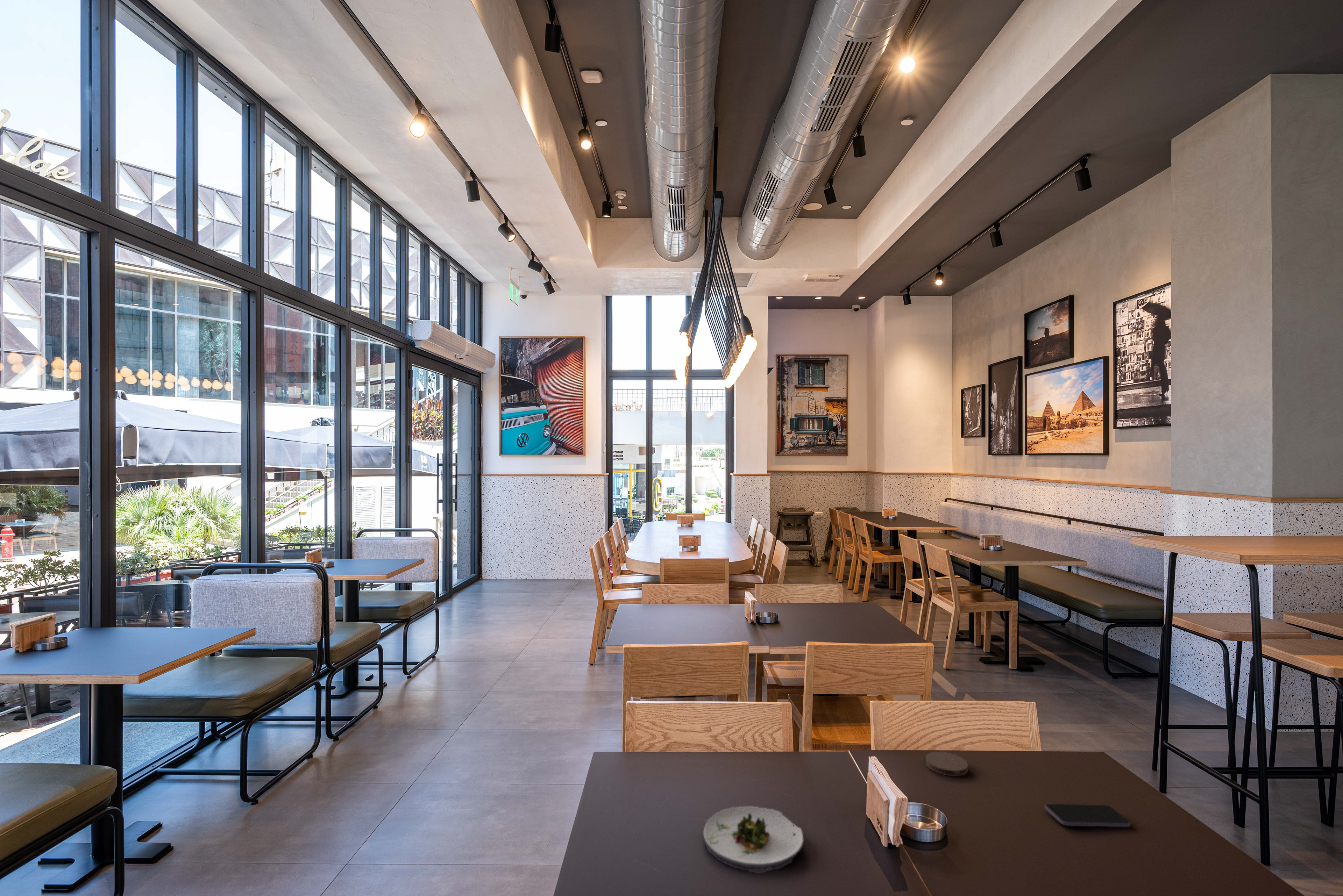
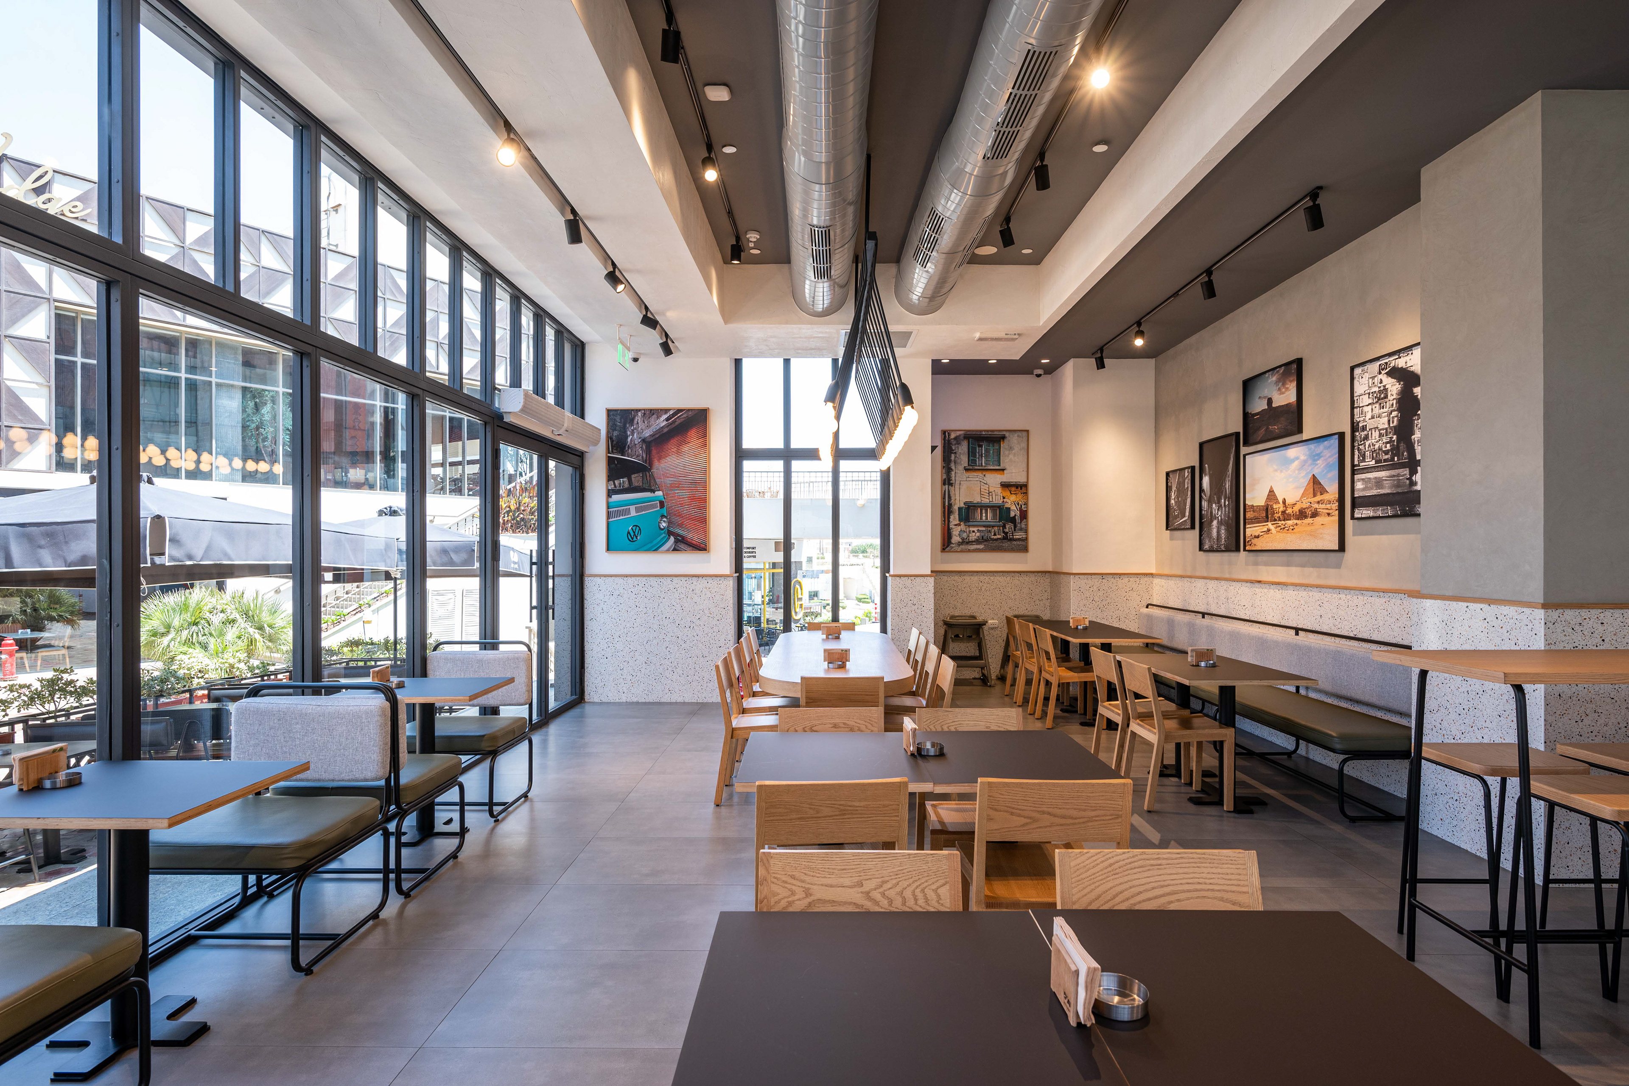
- salad plate [703,805,804,874]
- coaster [925,751,968,777]
- smartphone [1045,803,1131,827]
